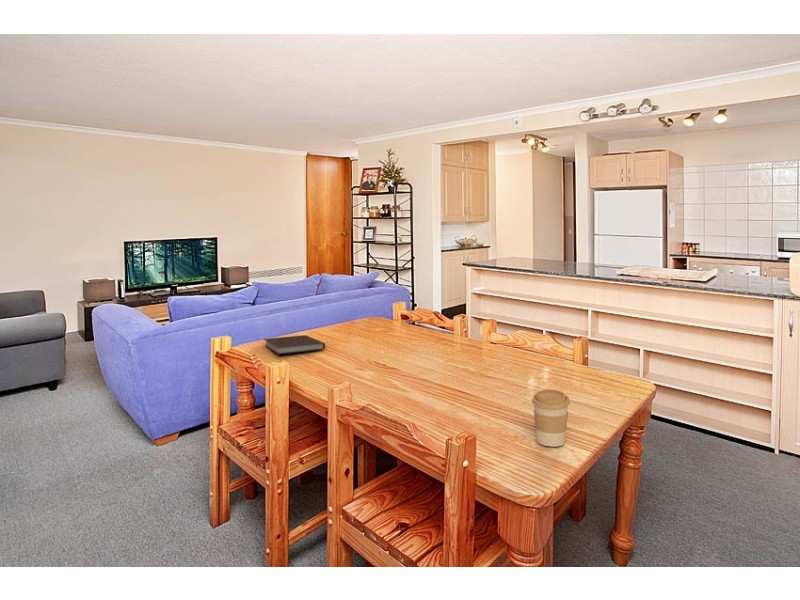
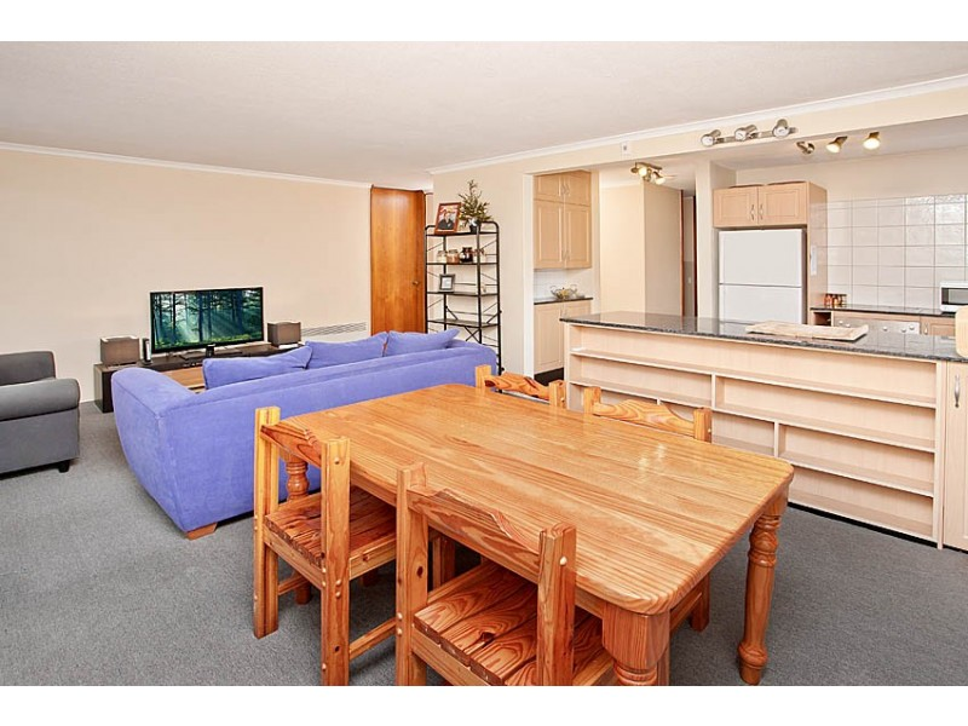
- notebook [263,334,326,355]
- coffee cup [531,388,571,448]
